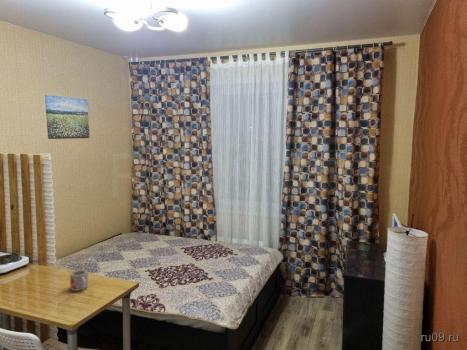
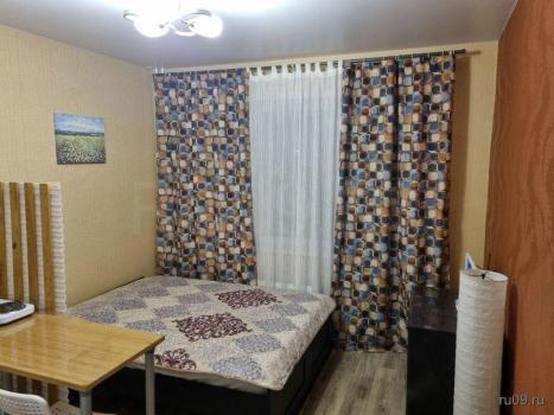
- mug [69,269,89,292]
